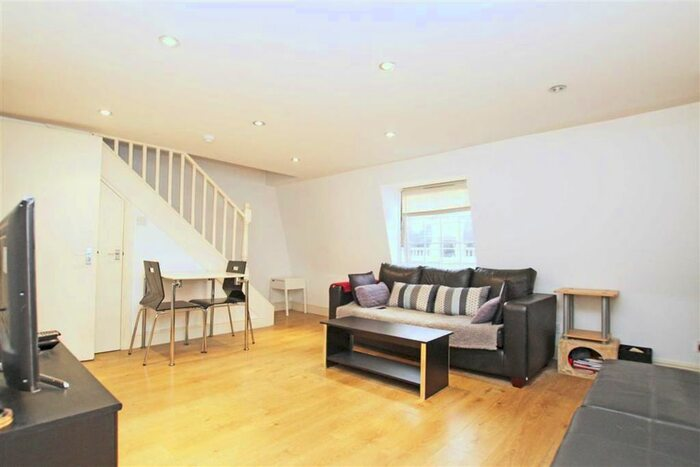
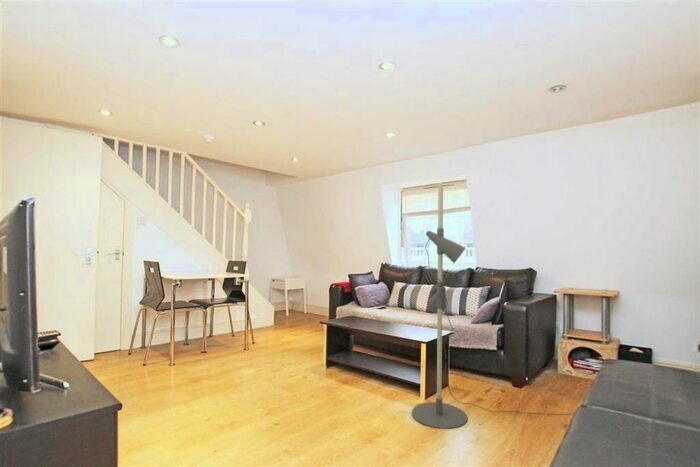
+ floor lamp [411,181,573,430]
